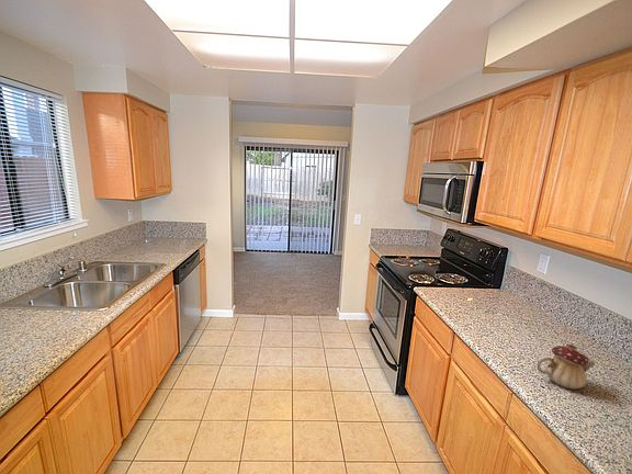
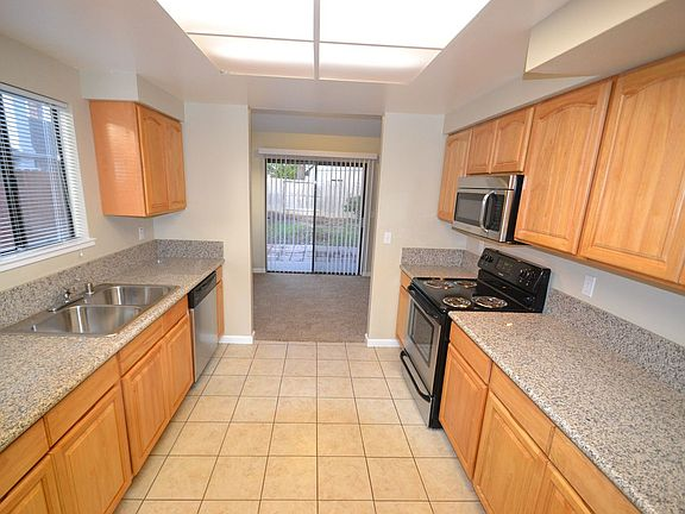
- teapot [535,343,597,391]
